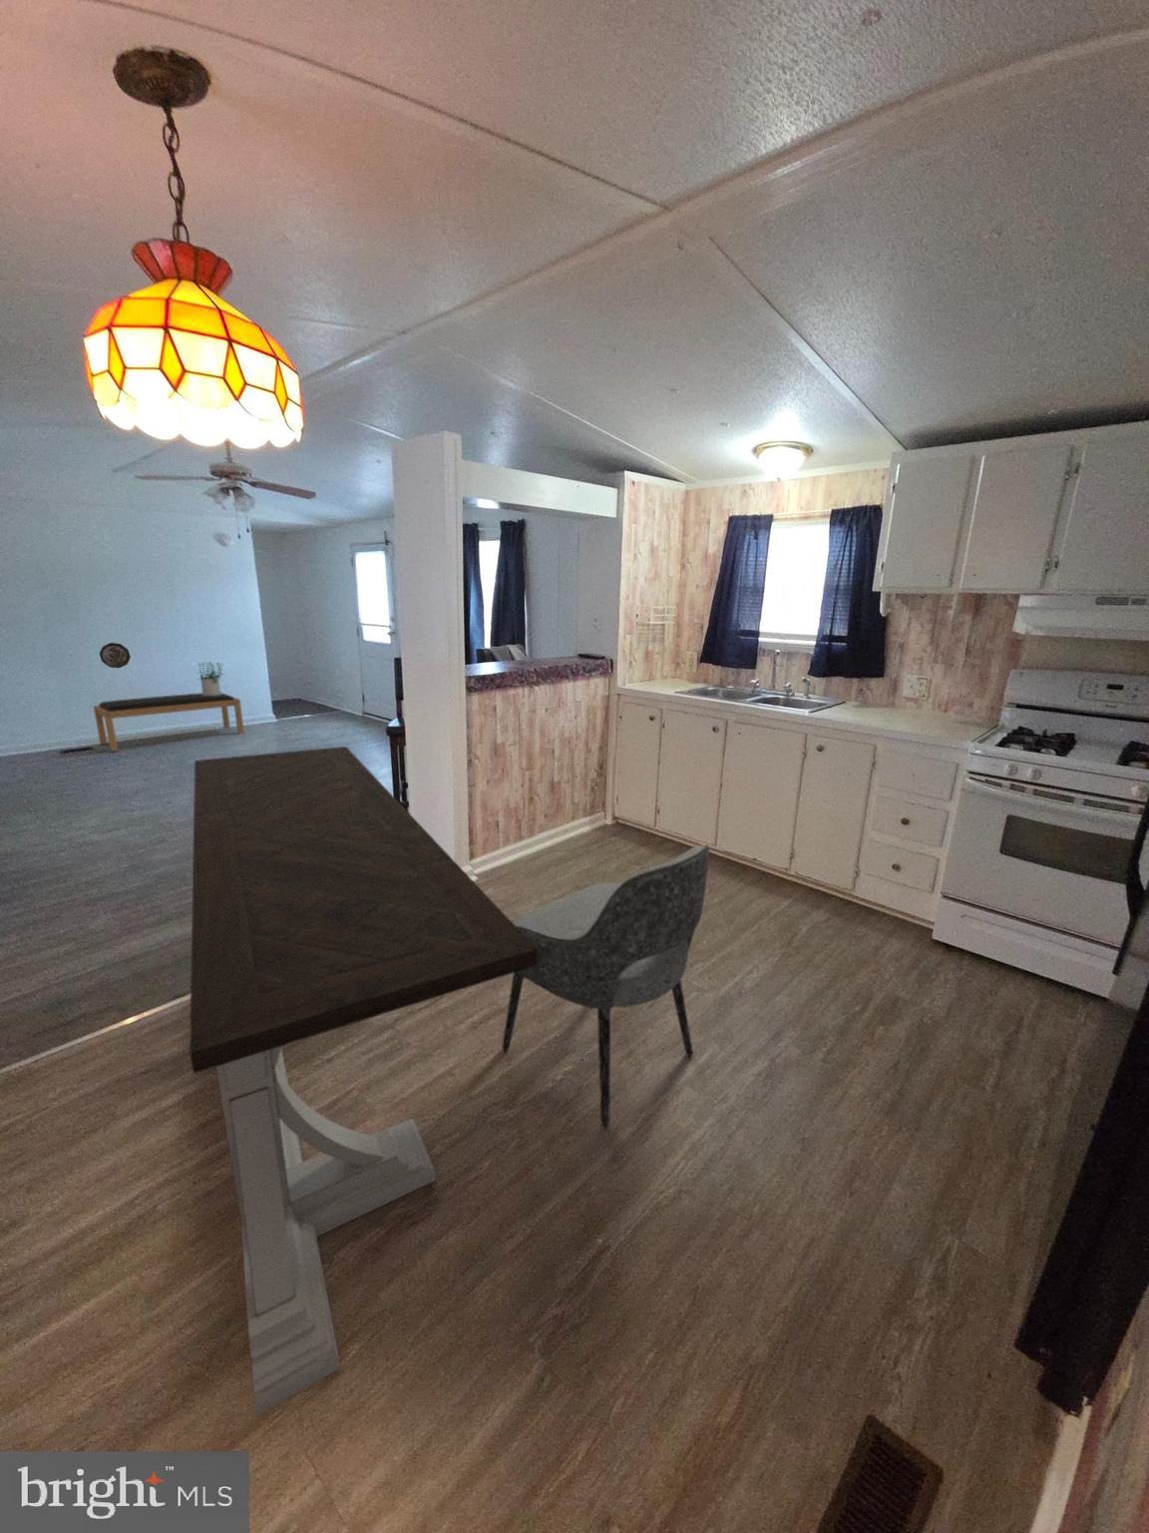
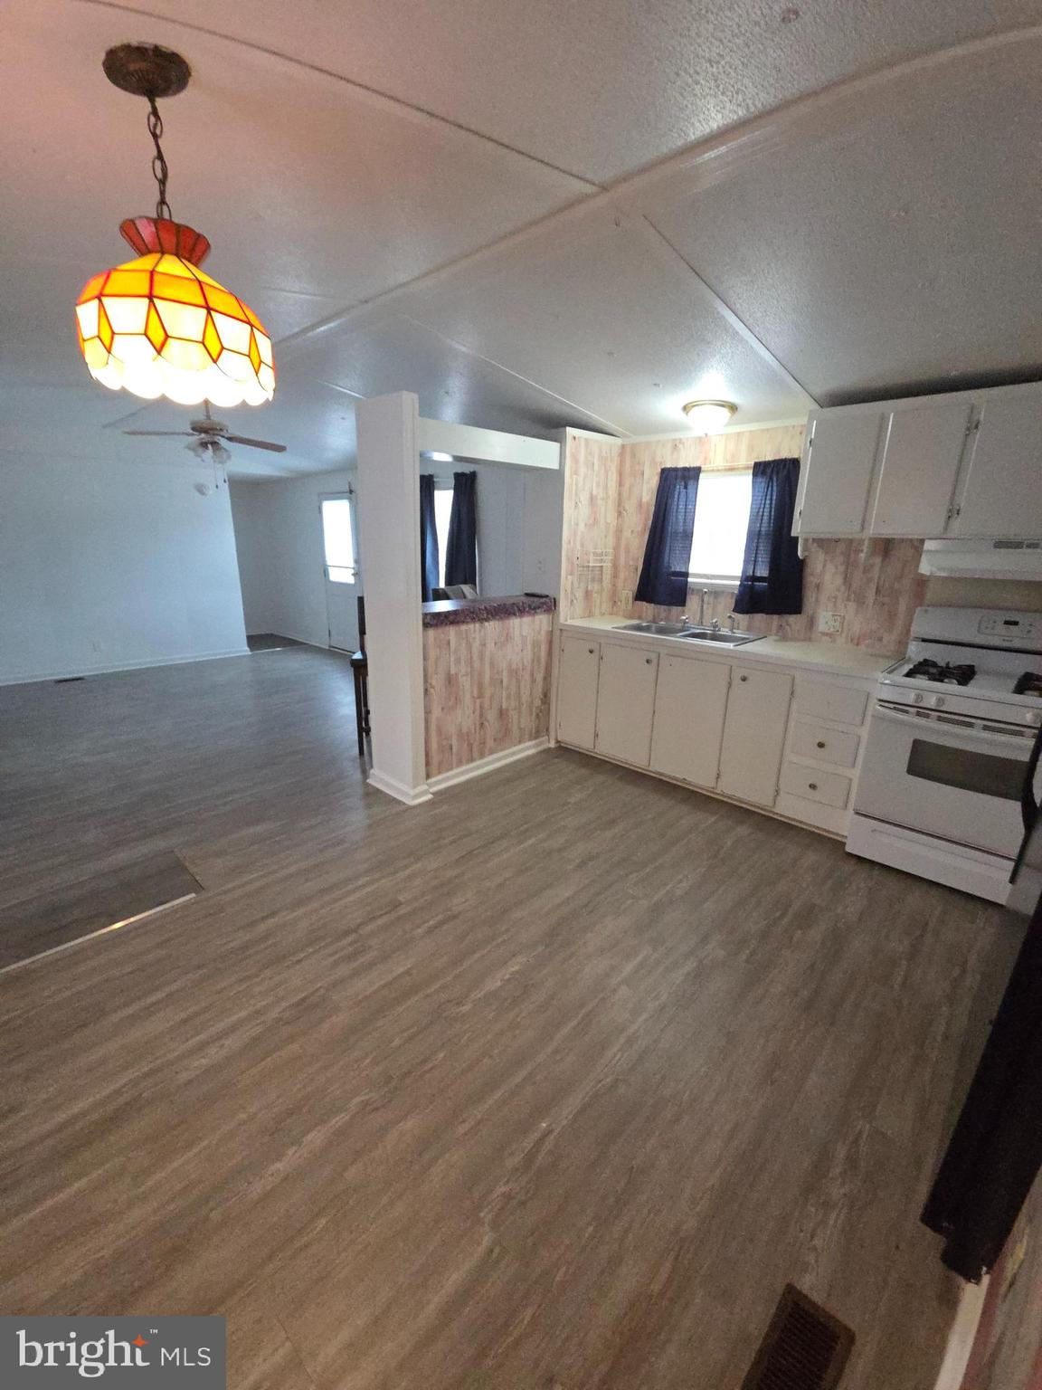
- dining chair [501,844,710,1127]
- decorative plate [99,642,132,669]
- dining table [188,746,537,1417]
- bench [92,692,245,752]
- potted plant [196,660,226,695]
